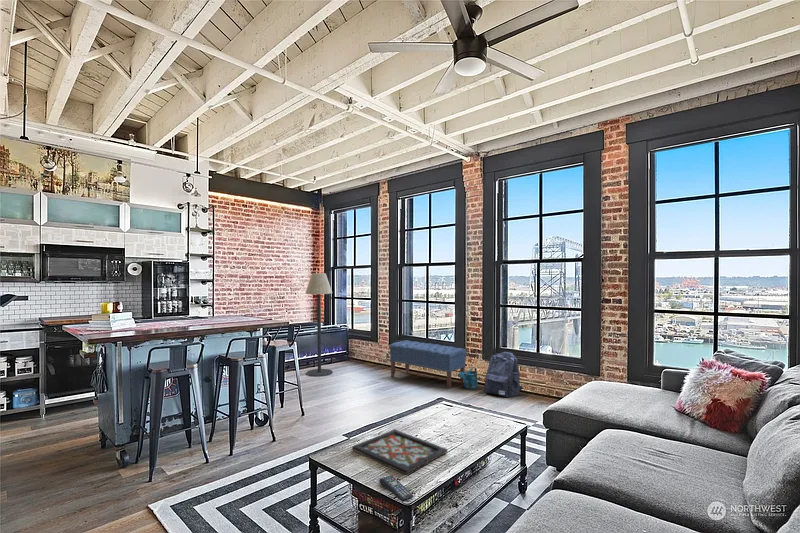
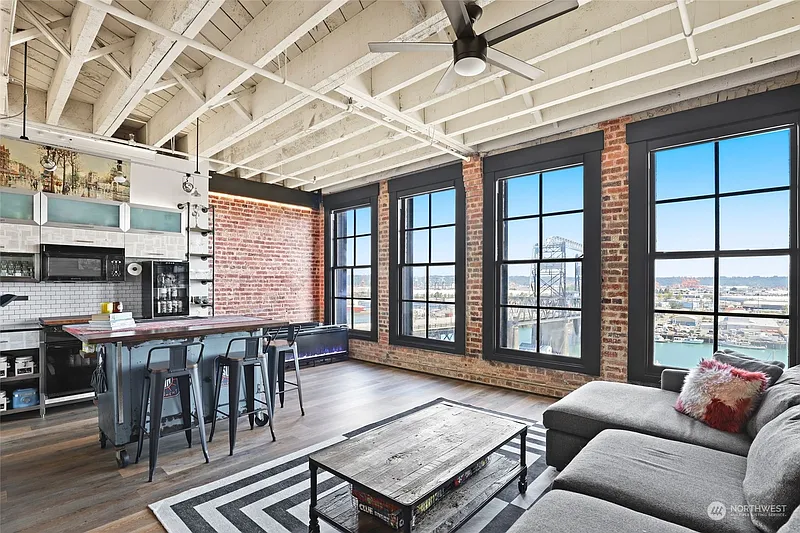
- floor lamp [304,272,333,378]
- remote control [378,474,414,503]
- bench [388,339,467,389]
- decorative tray [351,428,449,475]
- watering can [457,366,479,390]
- backpack [483,351,524,399]
